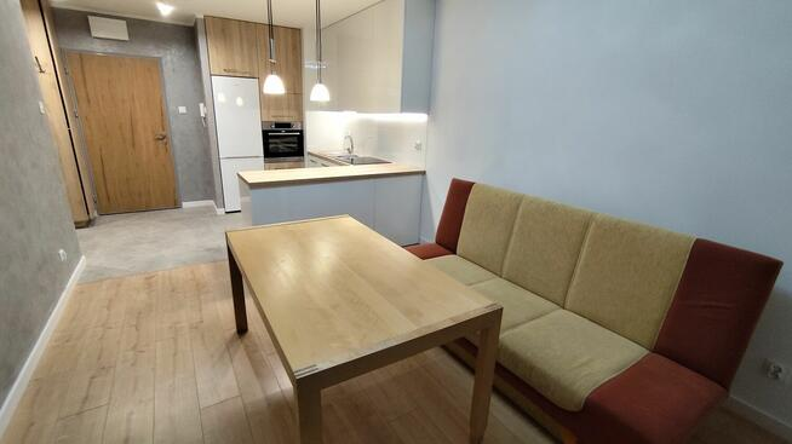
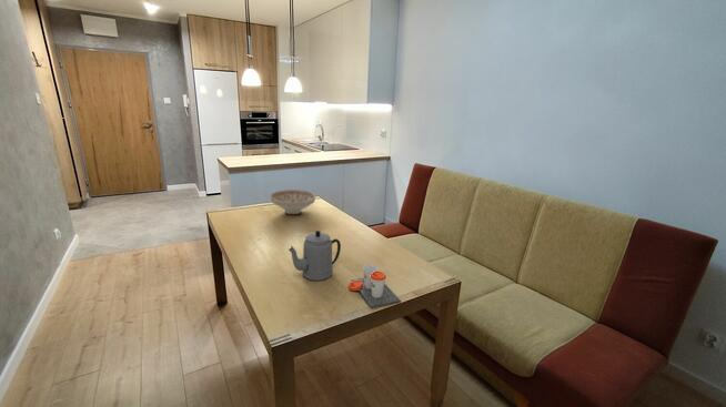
+ decorative bowl [270,189,316,215]
+ cup [347,264,402,309]
+ teapot [288,230,342,282]
